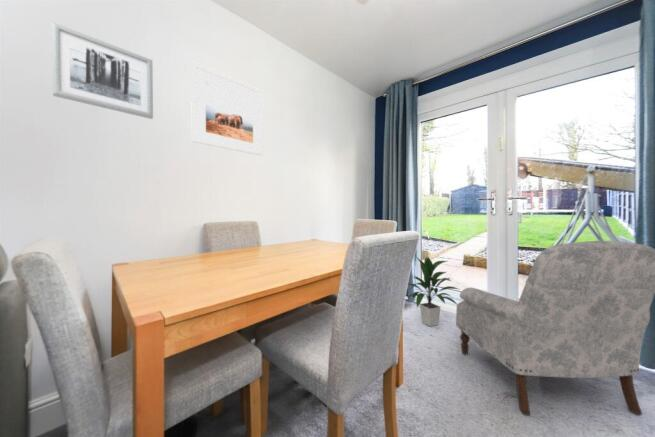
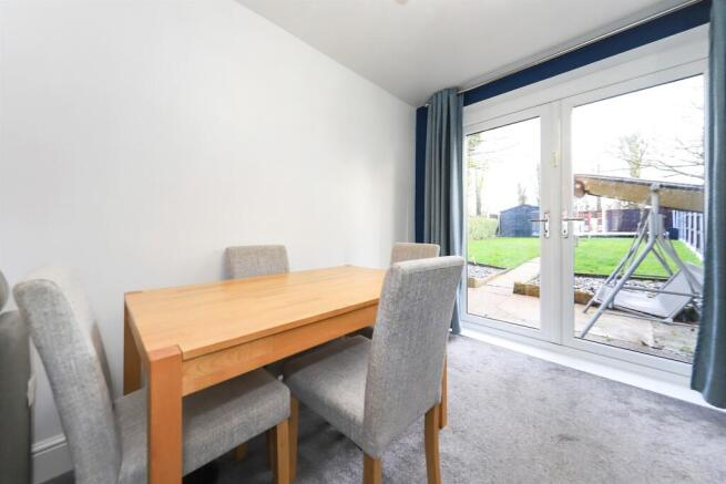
- wall art [51,21,154,120]
- armchair [455,240,655,416]
- indoor plant [406,256,462,327]
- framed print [190,61,264,157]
